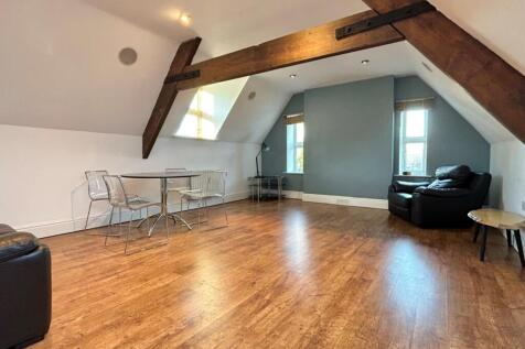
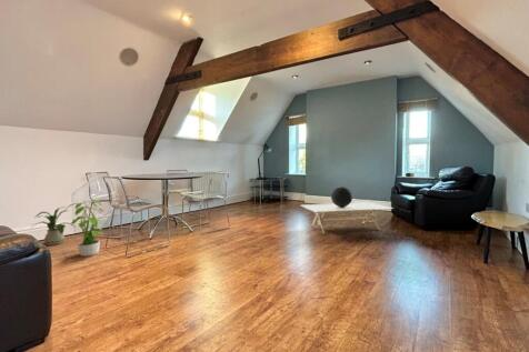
+ house plant [32,205,78,247]
+ decorative globe [330,185,353,208]
+ coffee table [300,201,395,234]
+ potted plant [62,198,106,258]
